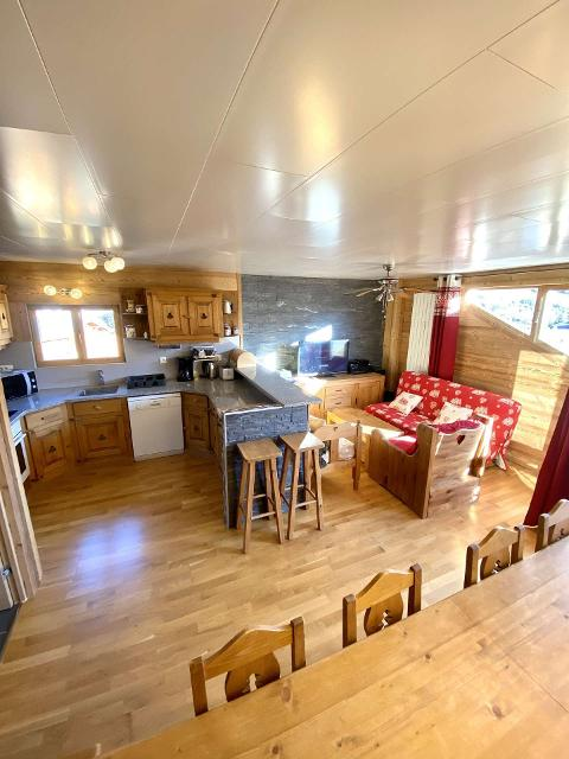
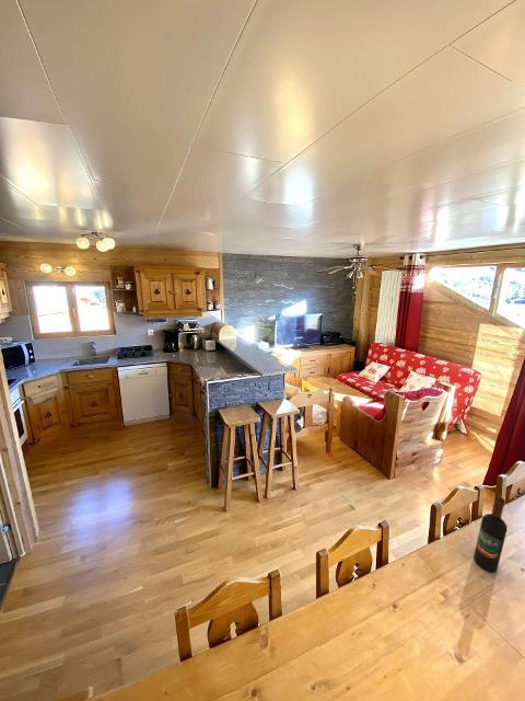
+ wine bottle [472,495,509,573]
